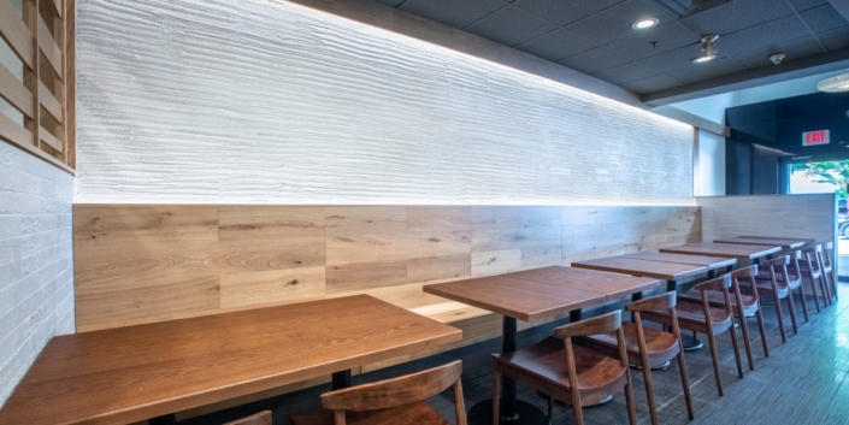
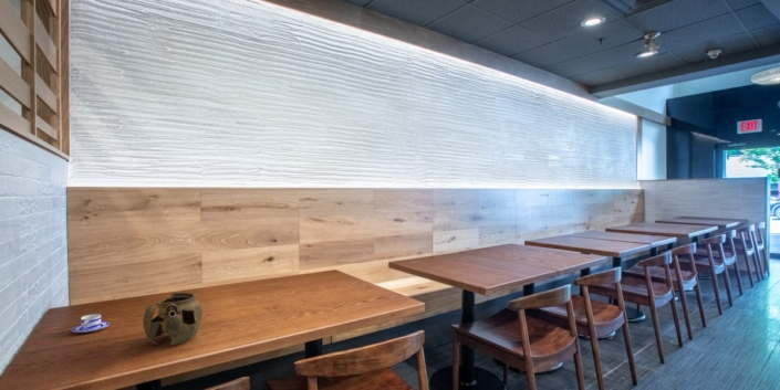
+ teapot [142,291,204,346]
+ teacup [71,313,111,334]
